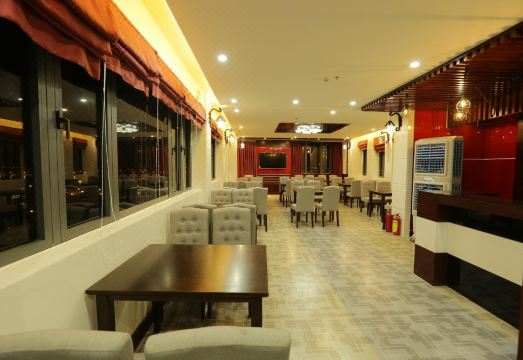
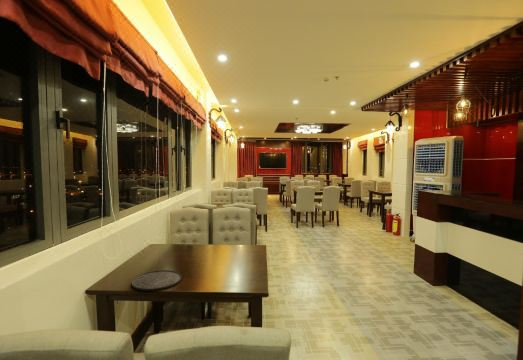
+ plate [131,269,182,292]
